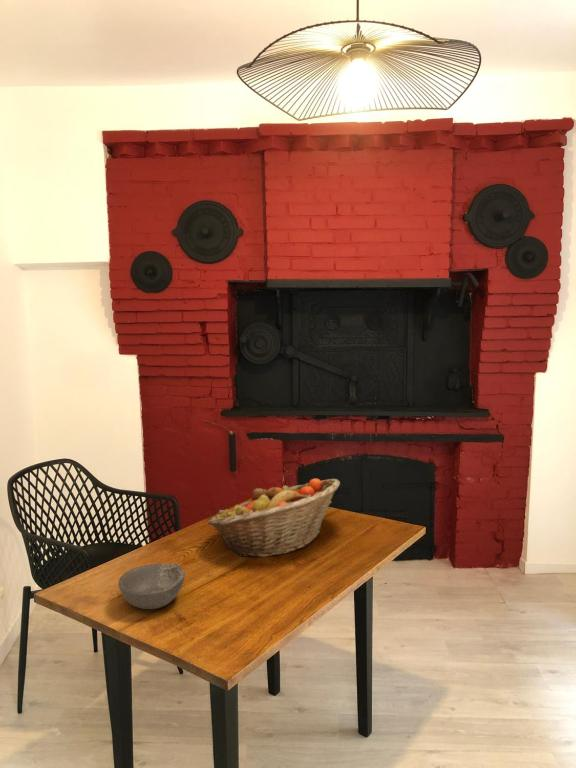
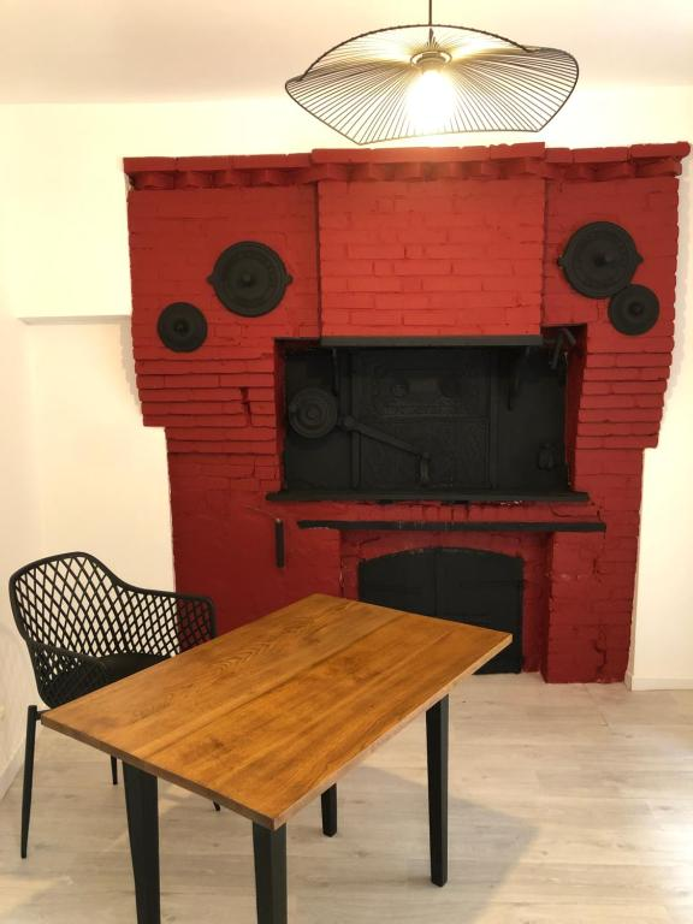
- fruit basket [207,477,341,558]
- bowl [117,562,186,610]
